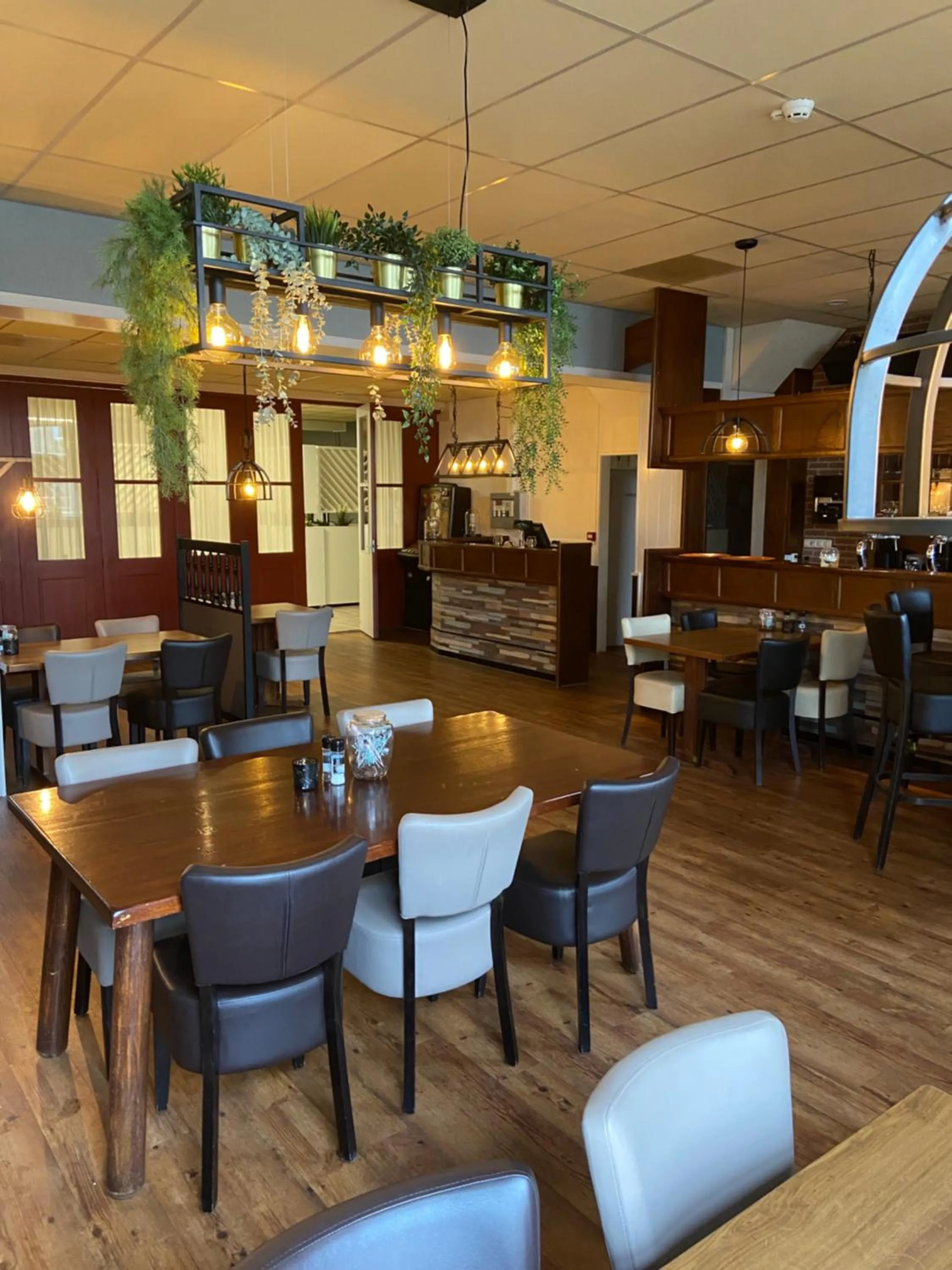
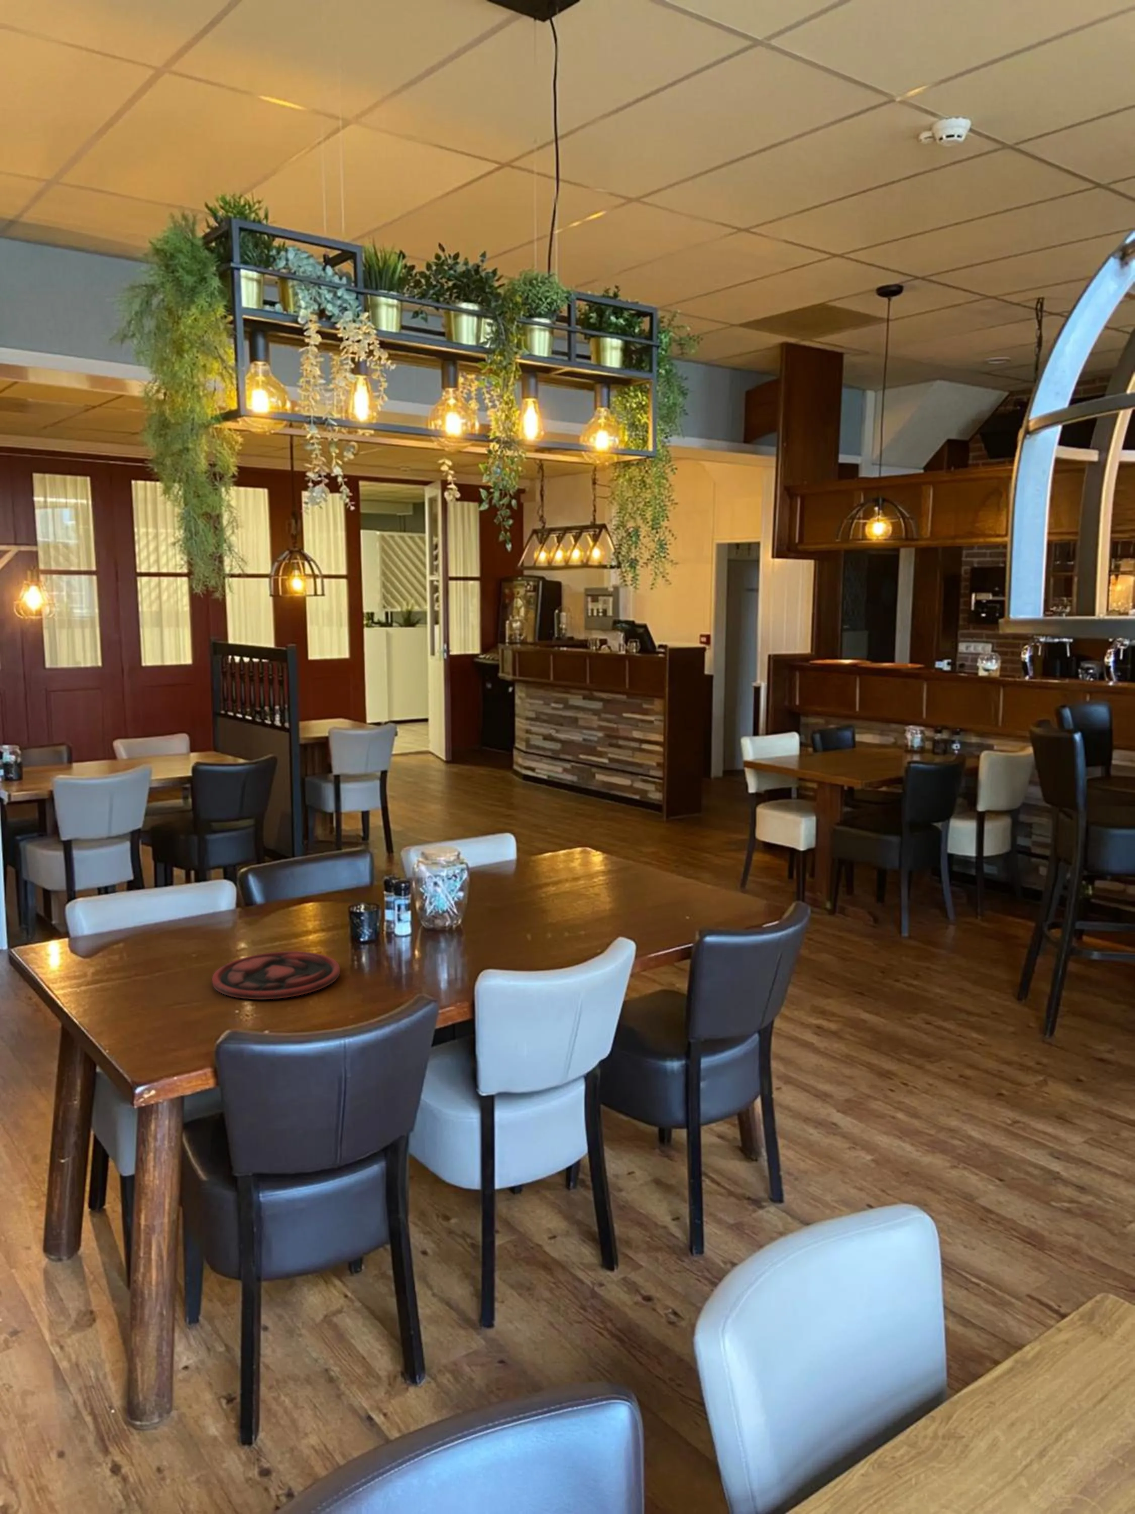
+ plate [211,951,341,1000]
